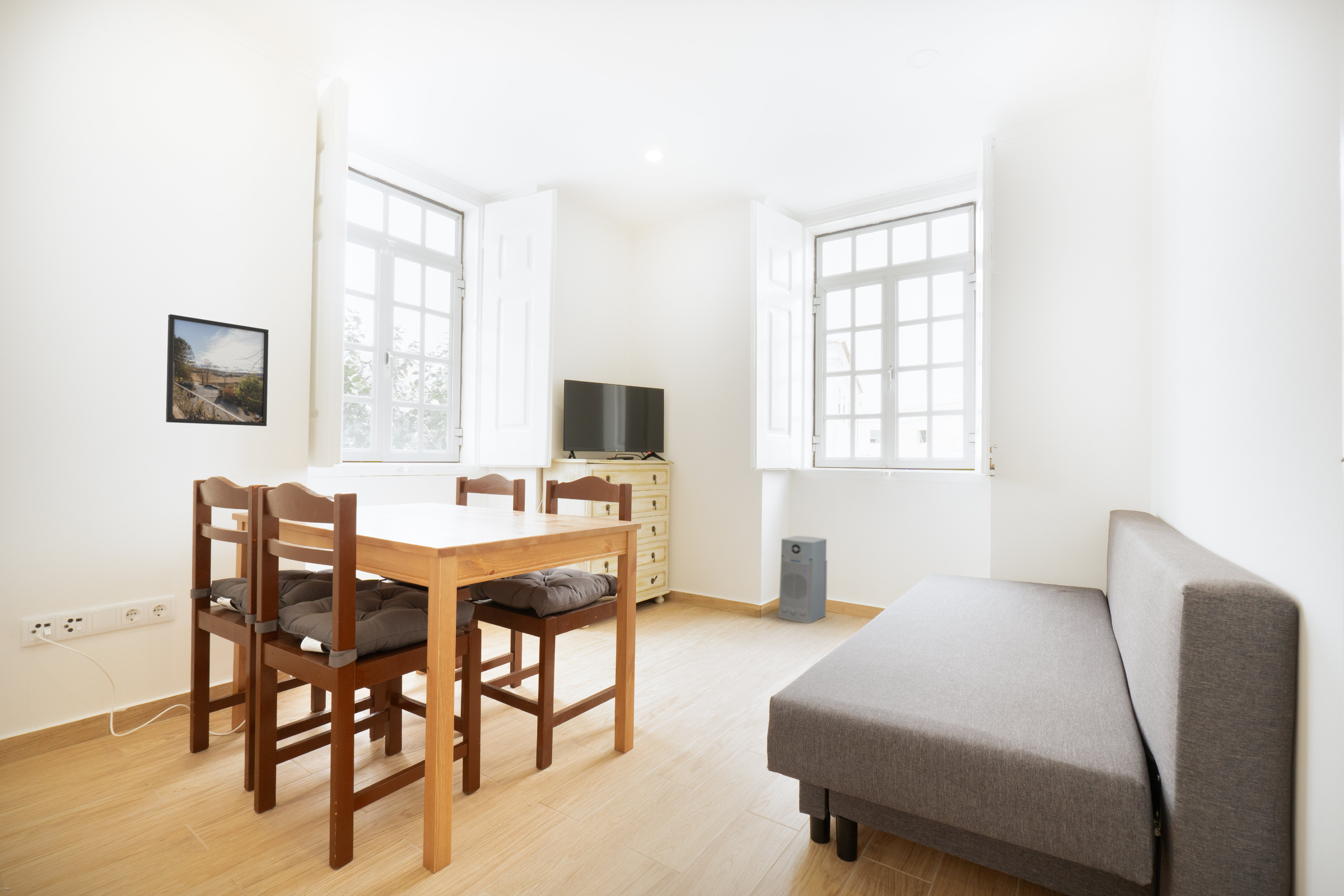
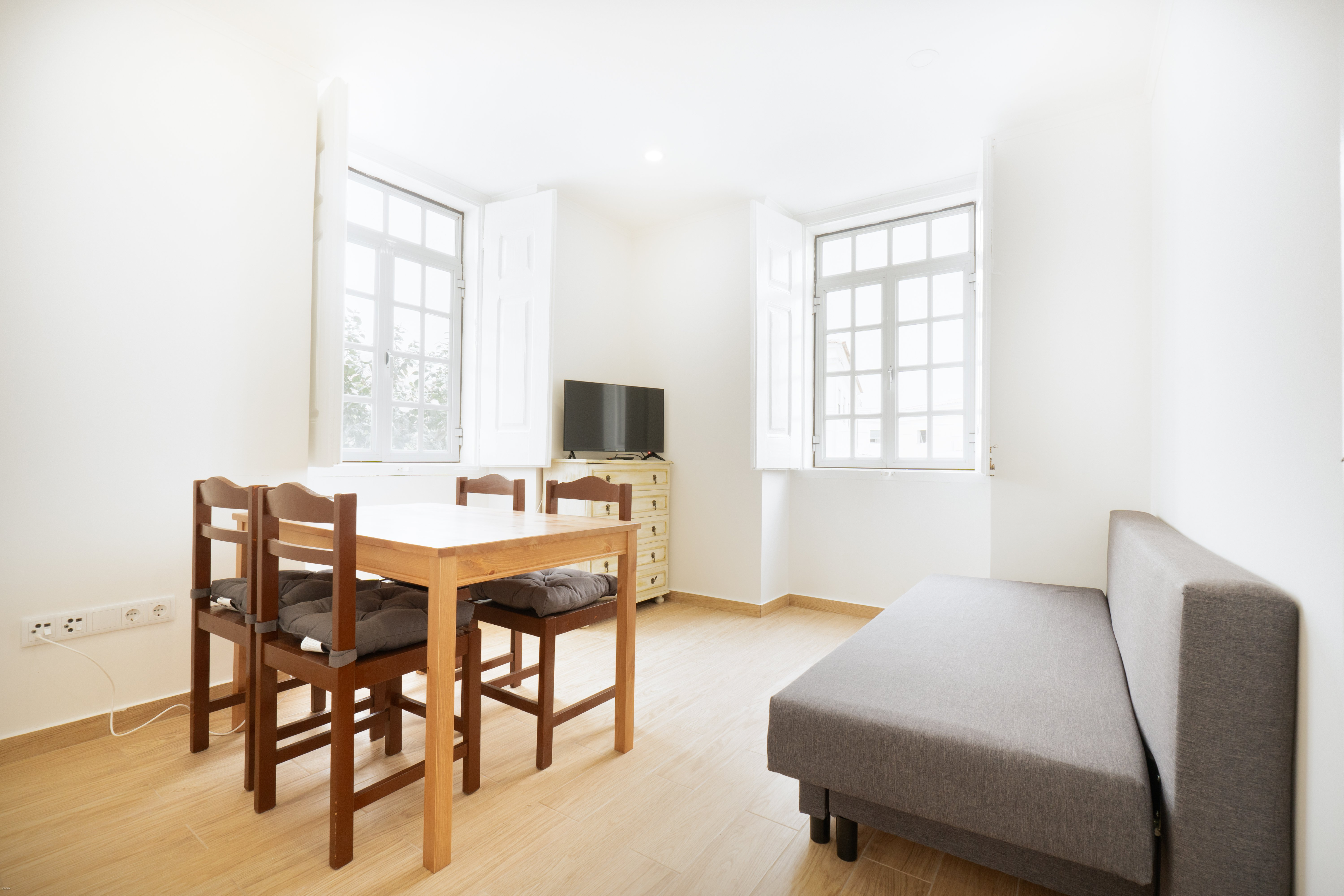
- air purifier [778,535,828,624]
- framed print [166,314,269,427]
